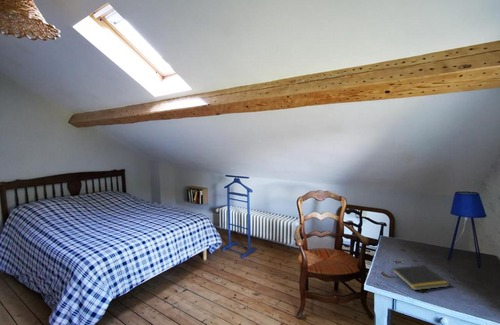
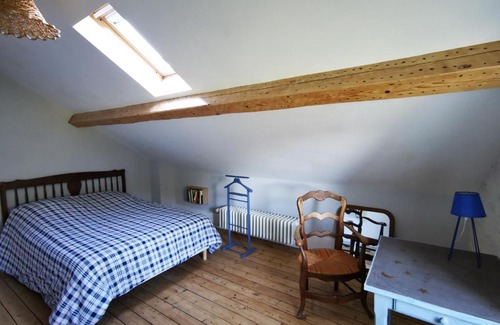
- notepad [390,264,450,291]
